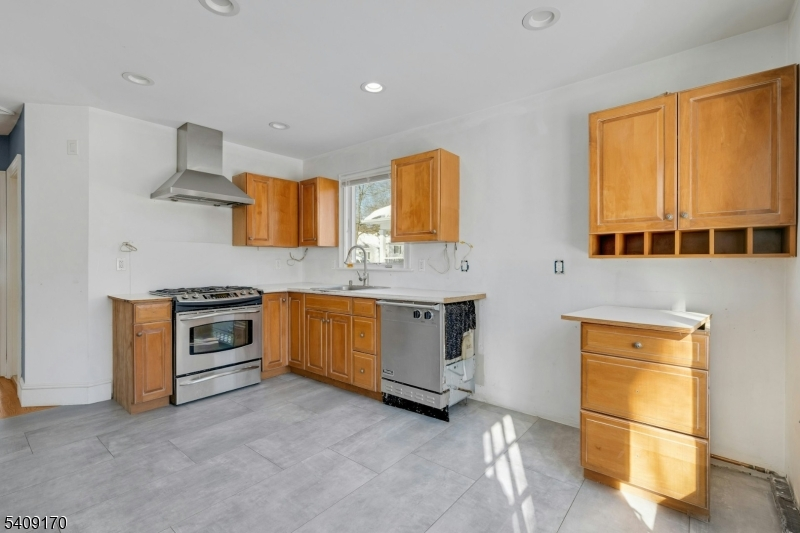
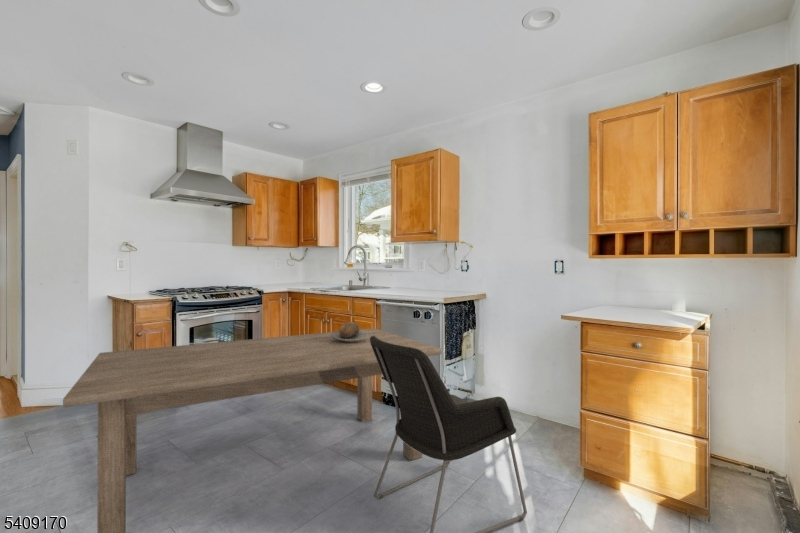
+ bread [331,321,368,342]
+ chair [370,336,528,533]
+ dining table [62,327,443,533]
